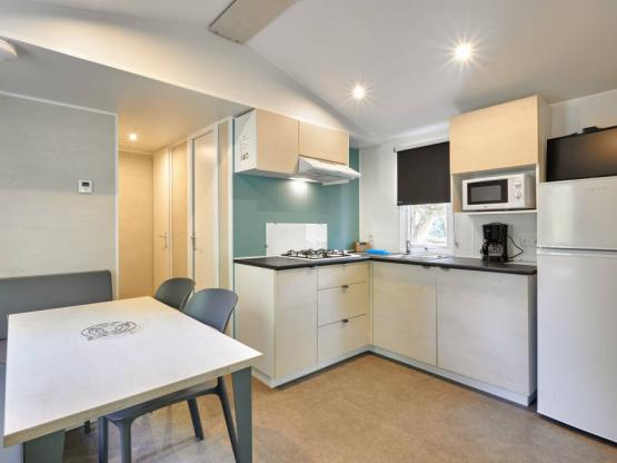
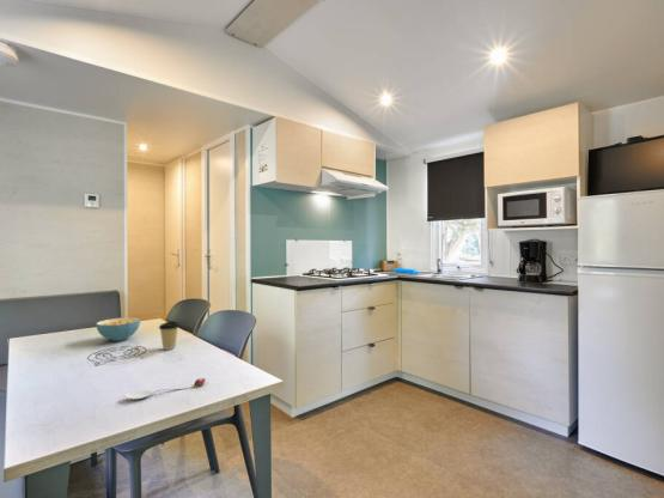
+ coffee cup [158,320,181,351]
+ spoon [123,377,207,400]
+ cereal bowl [95,316,141,342]
